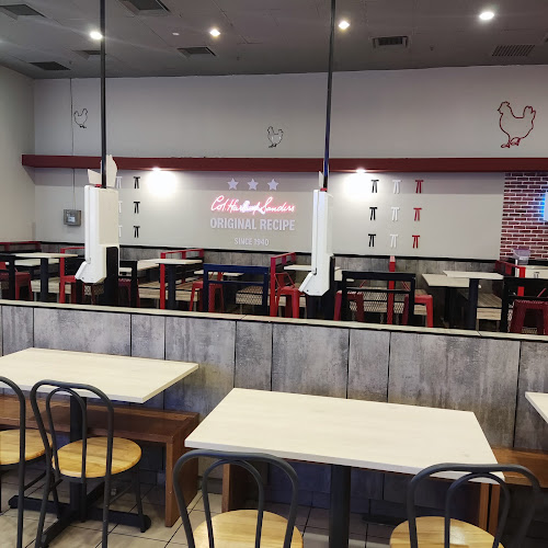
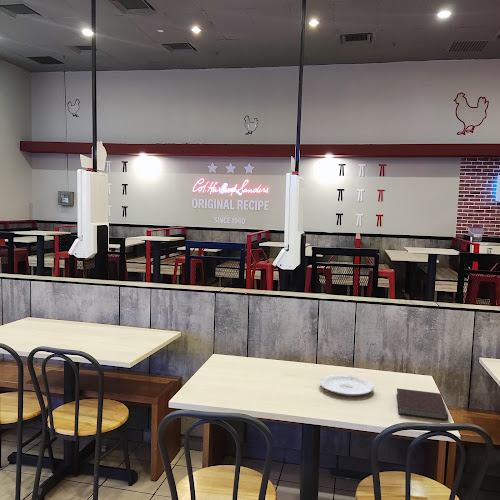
+ plate [319,374,375,397]
+ notebook [396,387,449,422]
